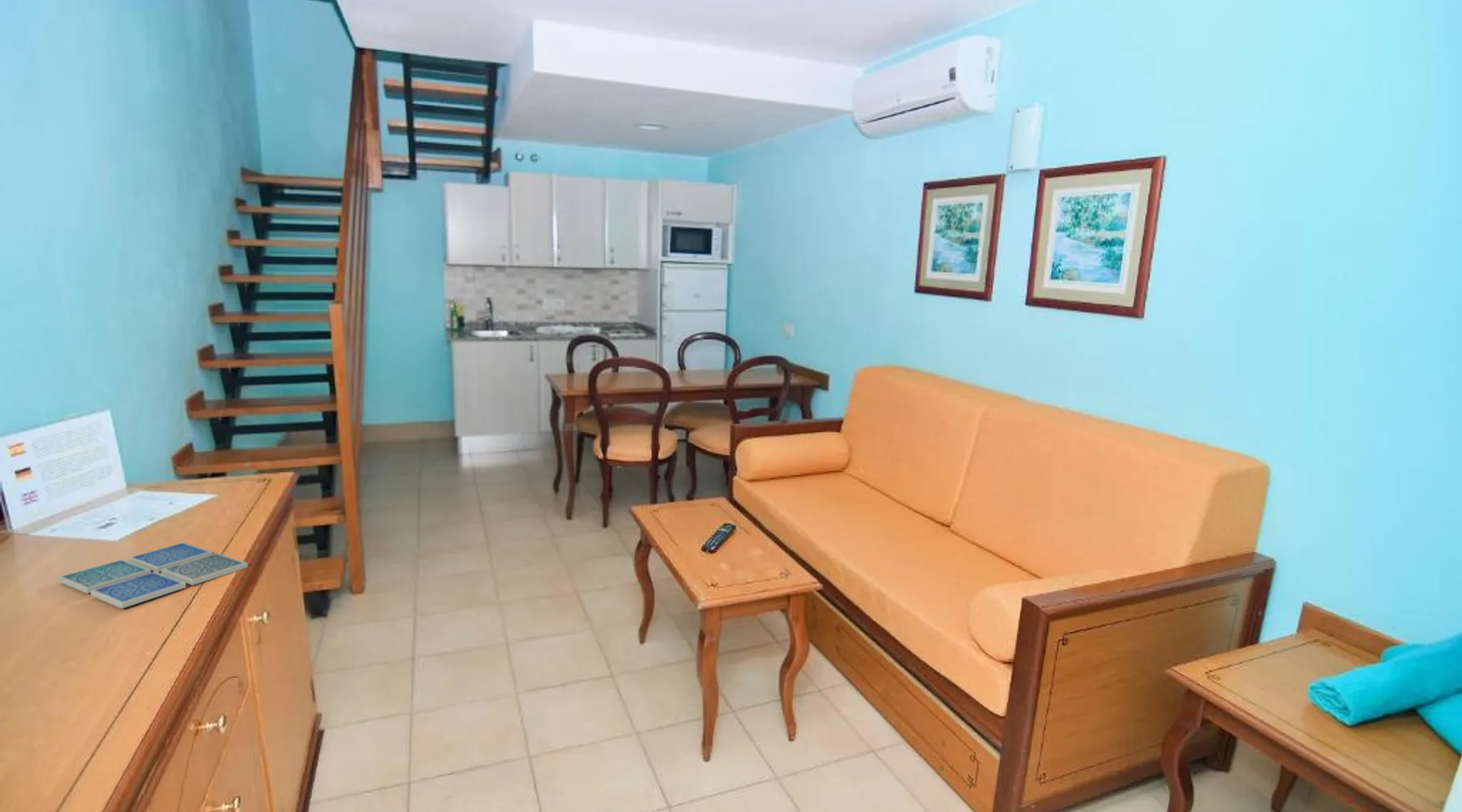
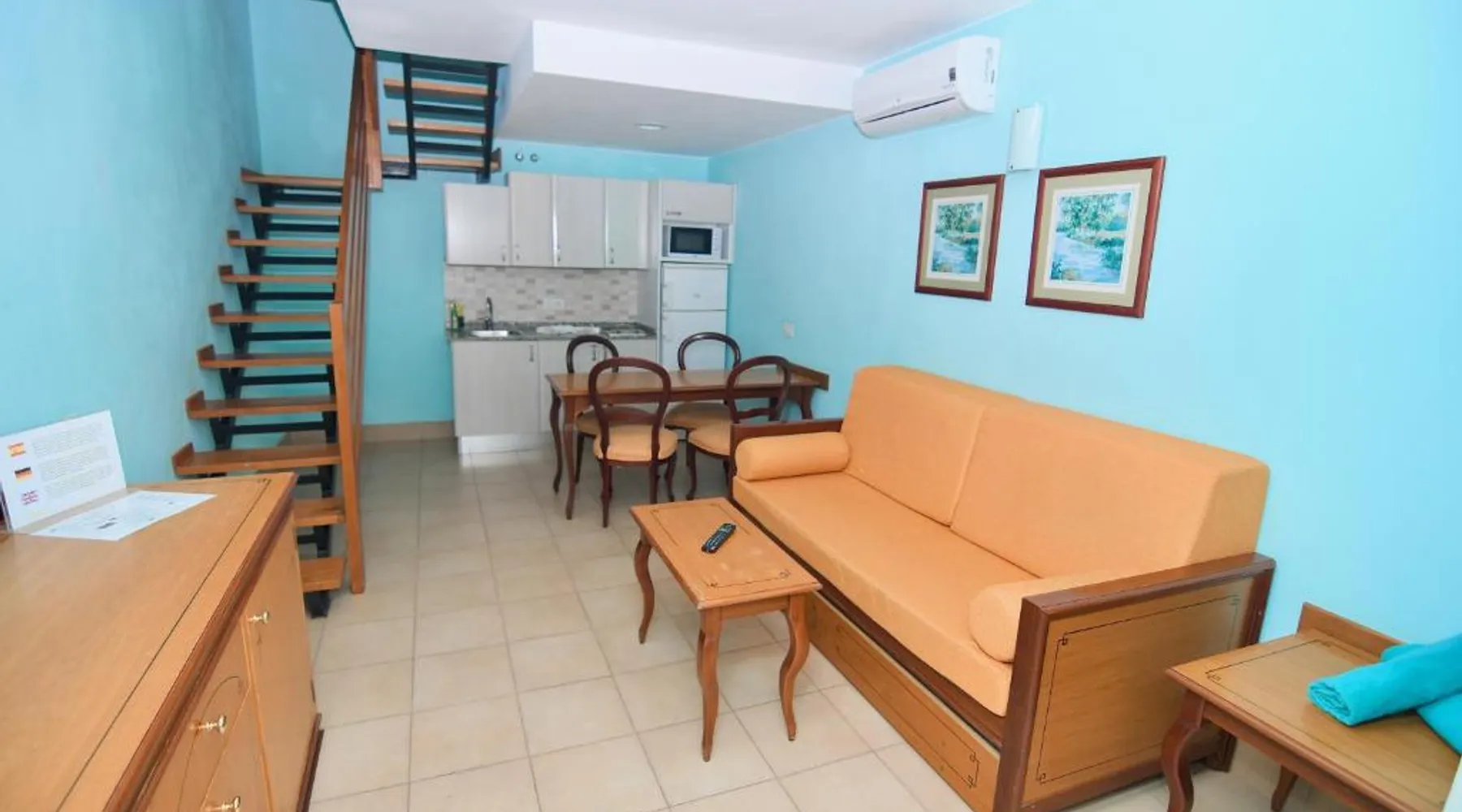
- drink coaster [57,542,249,609]
